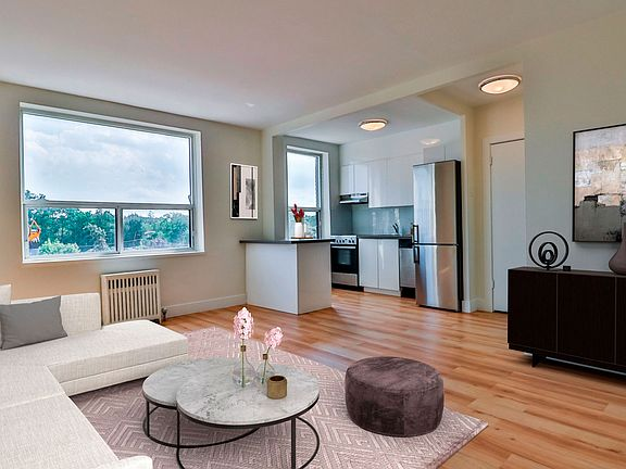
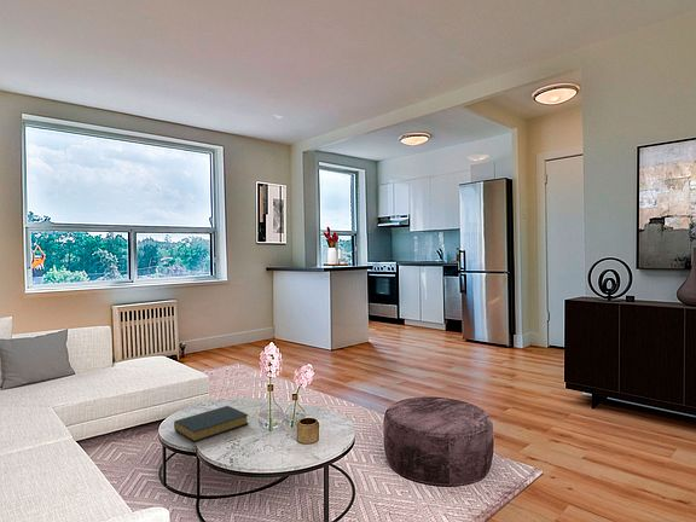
+ hardback book [173,405,250,443]
